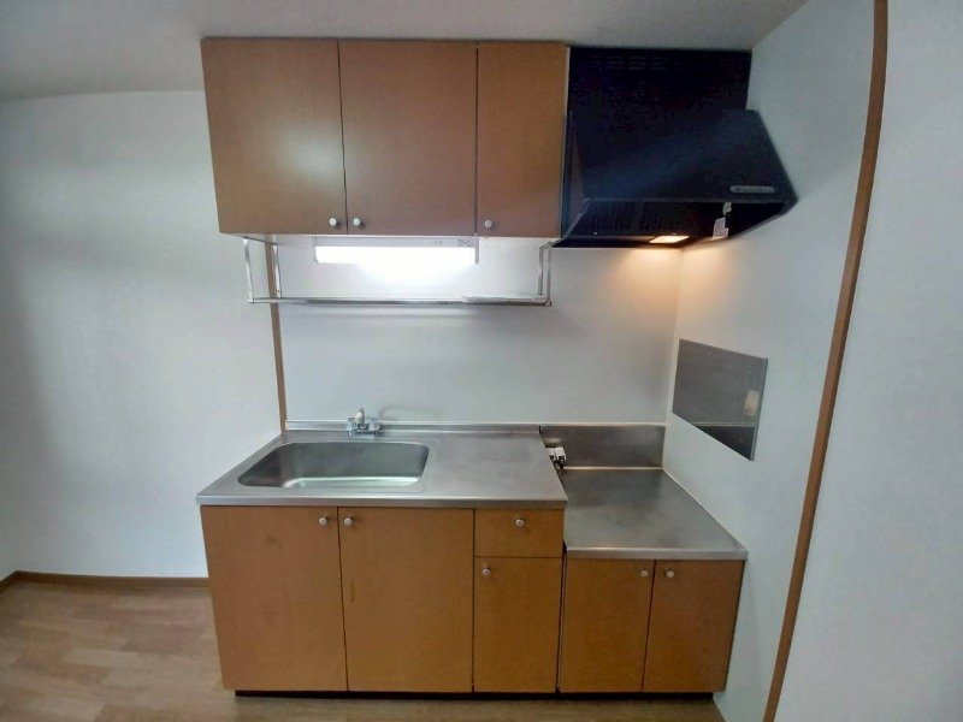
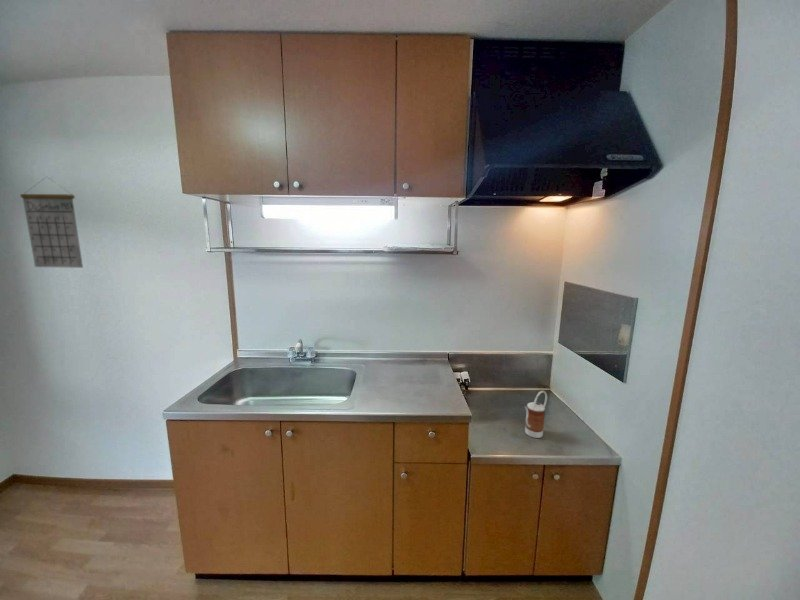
+ kettle [524,390,548,439]
+ calendar [19,176,84,269]
